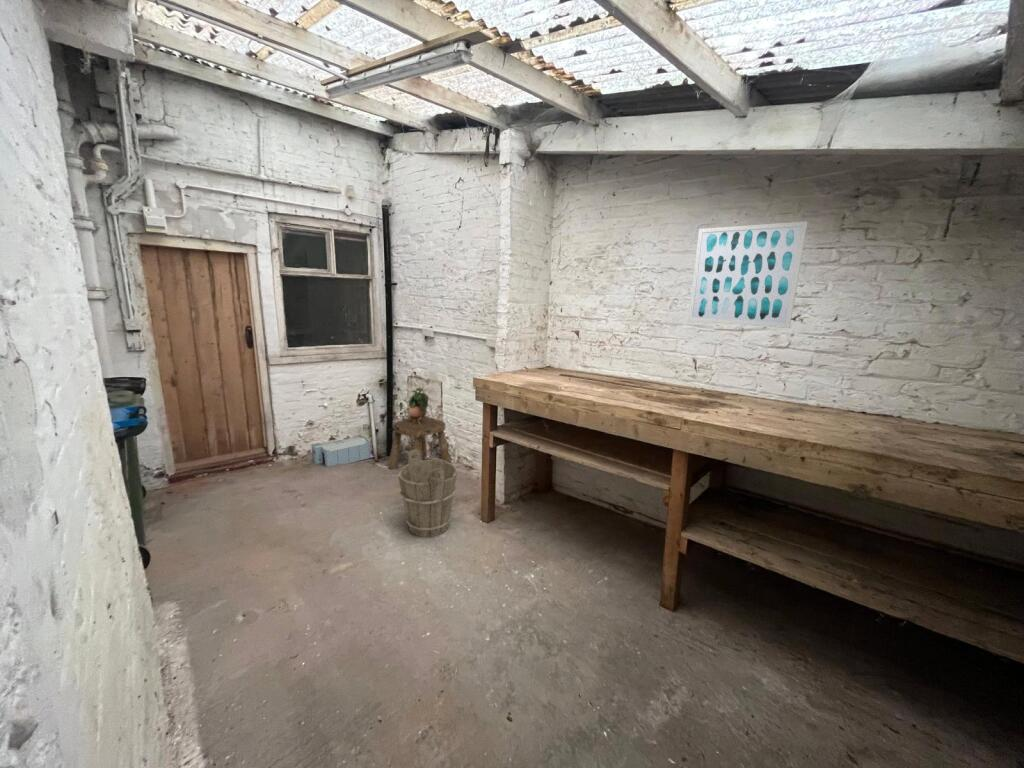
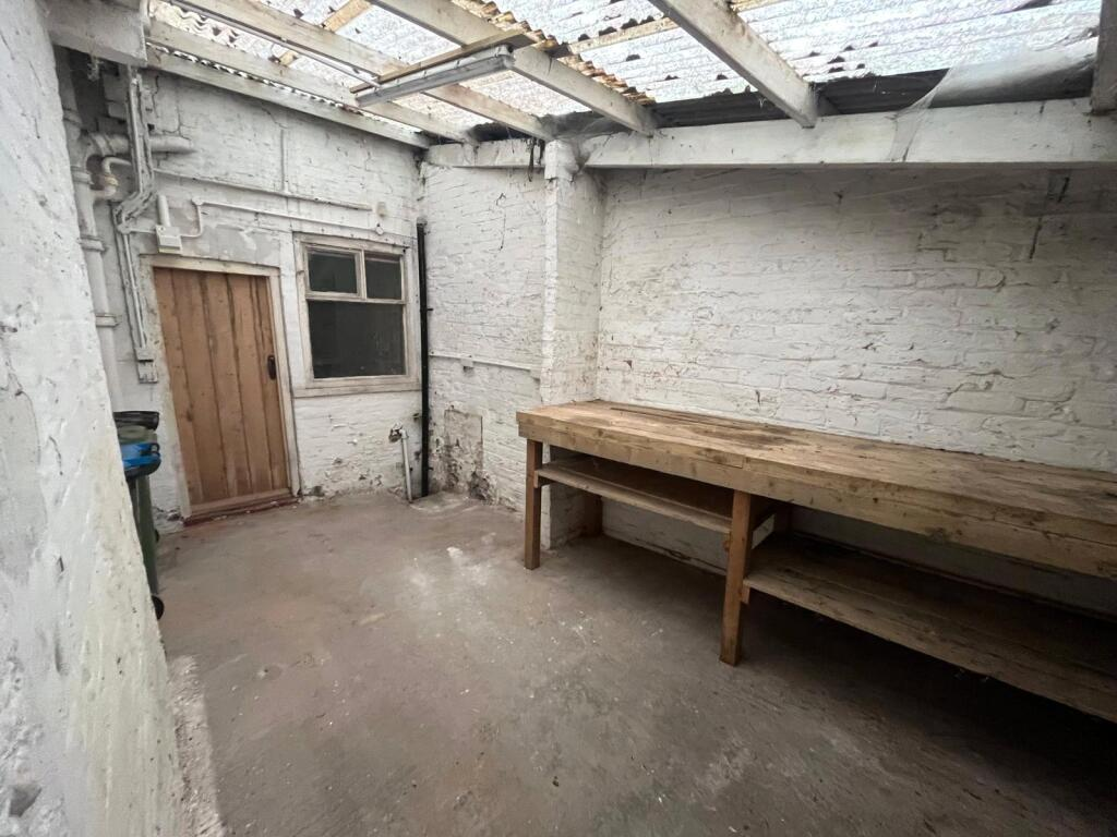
- bucket [397,449,459,538]
- wall art [687,220,809,329]
- stool [388,415,452,470]
- storage bin [310,434,375,468]
- potted plant [408,385,430,425]
